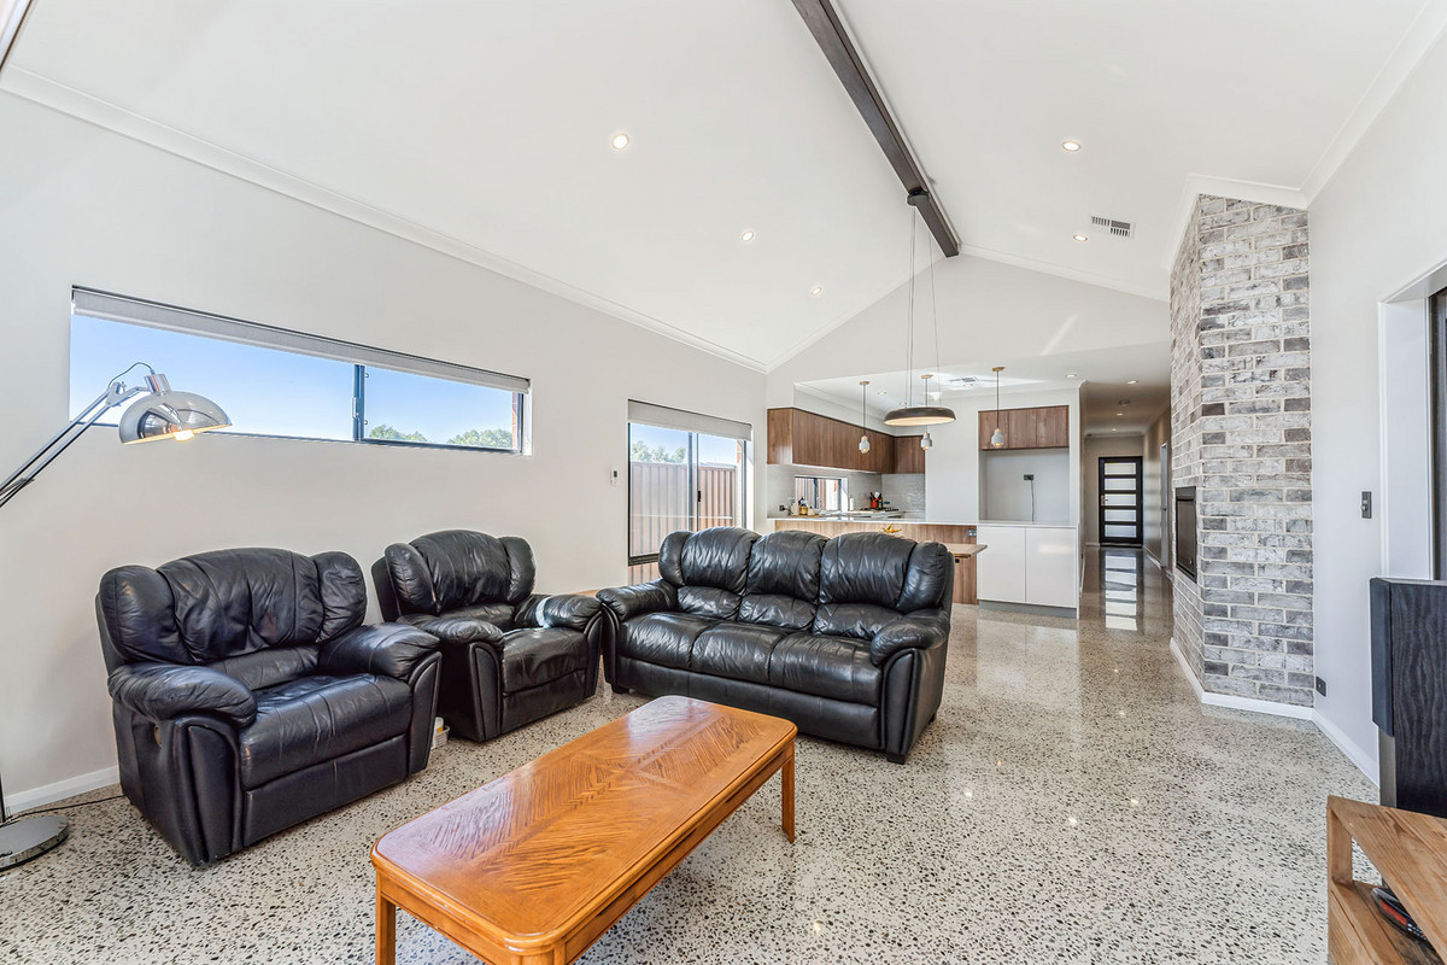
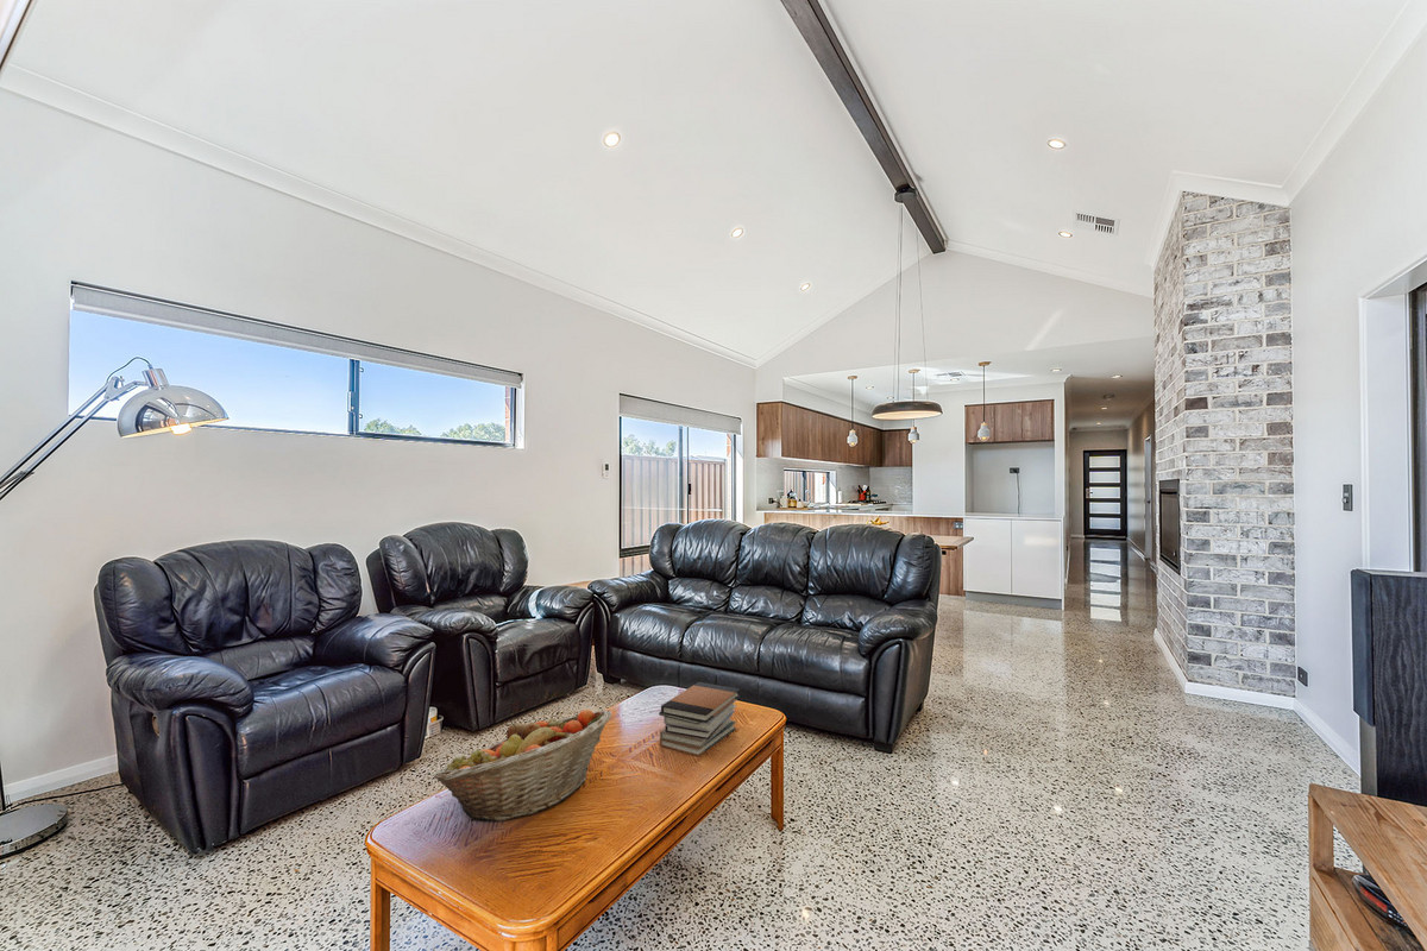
+ book stack [658,681,741,757]
+ fruit basket [433,708,612,823]
